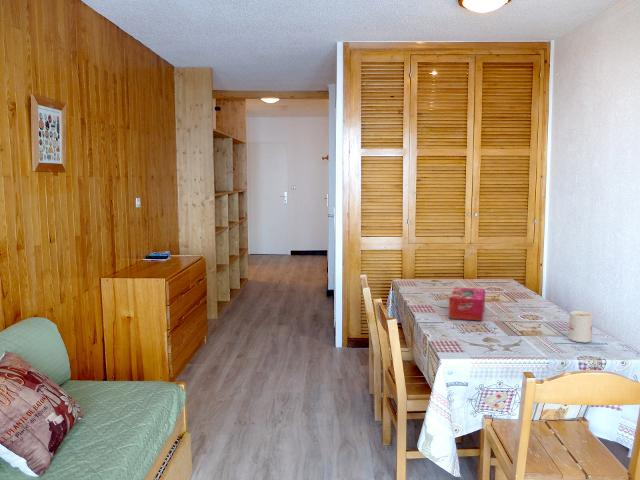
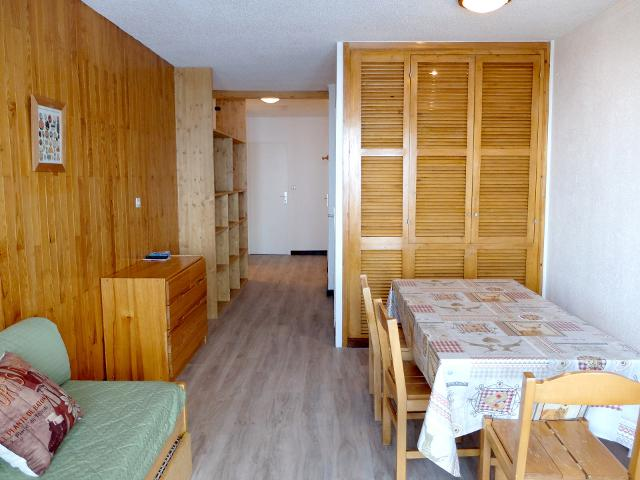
- mug [568,310,594,343]
- tissue box [448,286,486,322]
